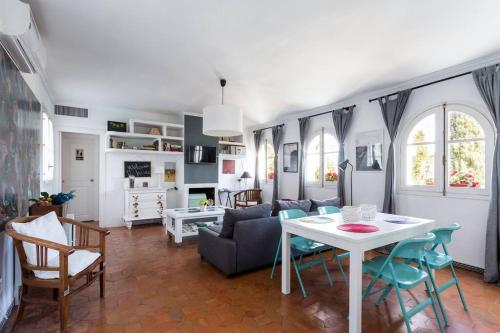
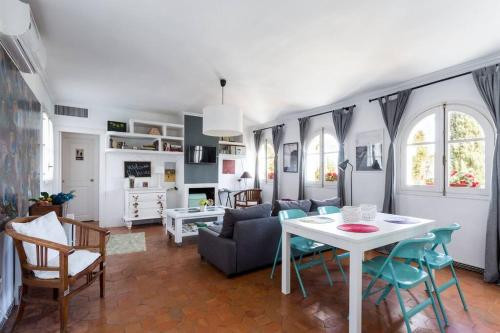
+ rug [105,231,147,256]
